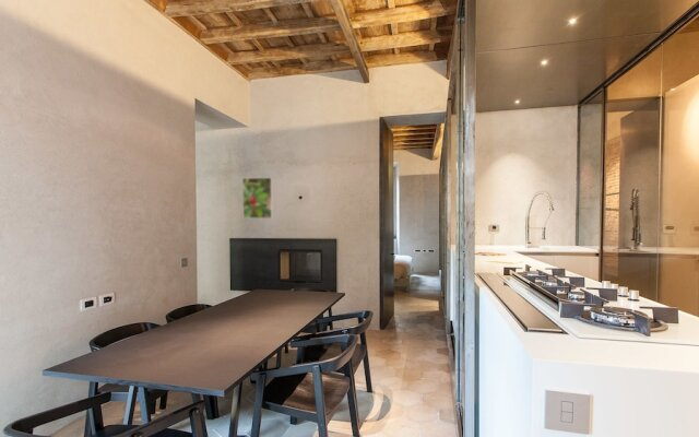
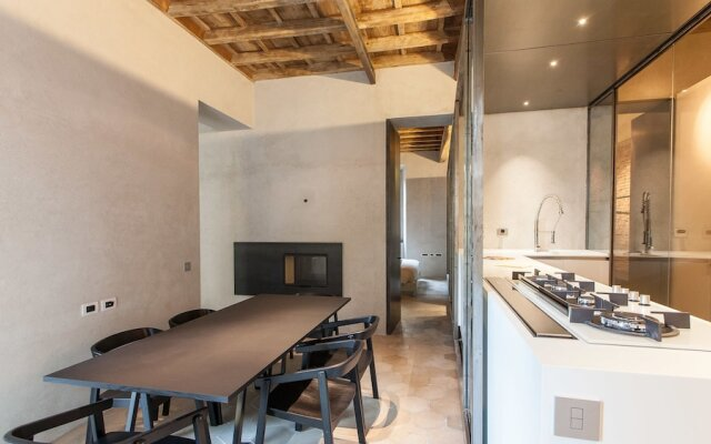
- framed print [241,177,274,220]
